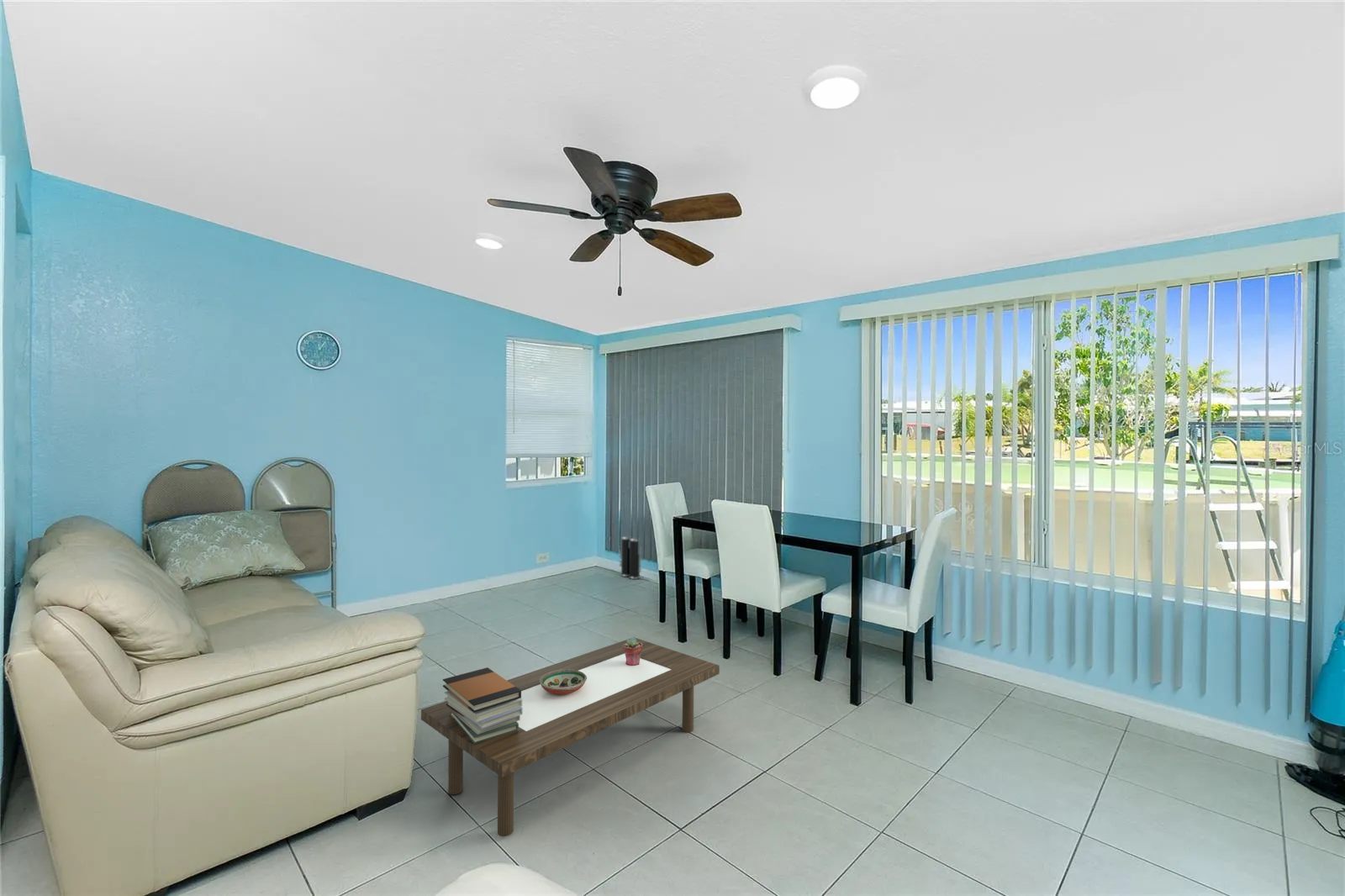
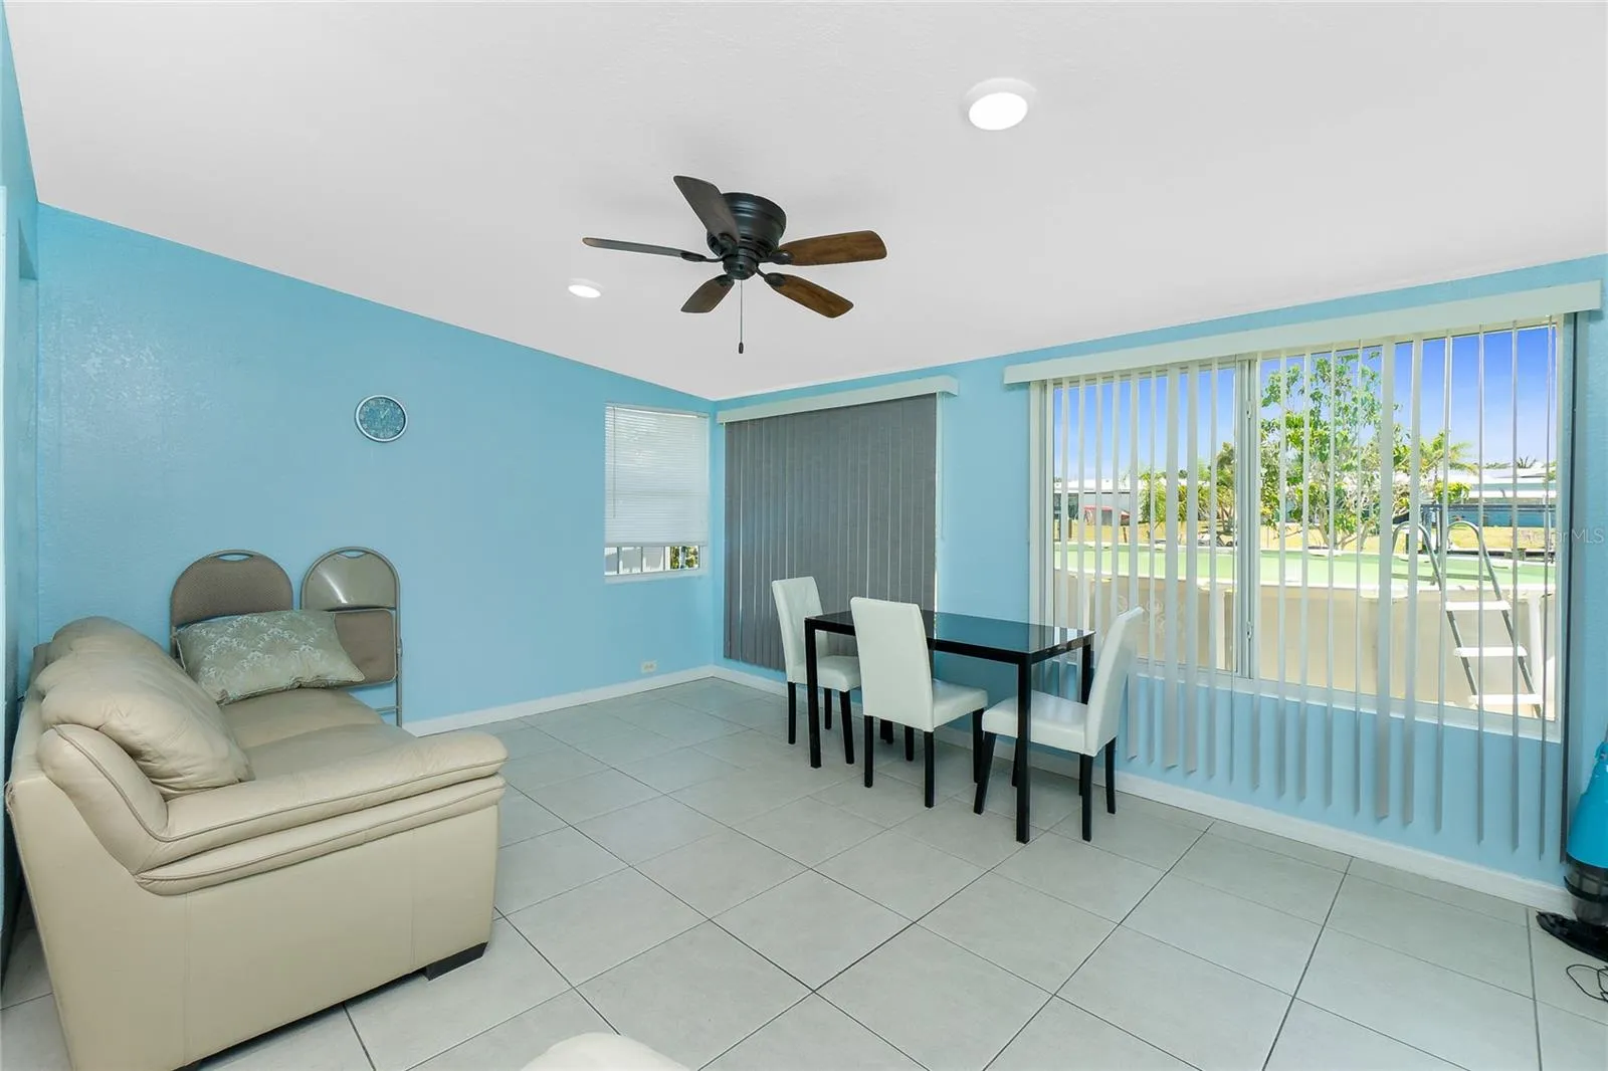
- decorative bowl [540,669,587,695]
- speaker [618,536,642,580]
- book stack [442,667,523,744]
- coffee table [420,636,720,837]
- potted succulent [623,636,642,666]
